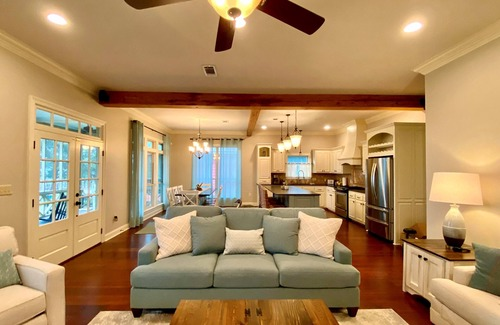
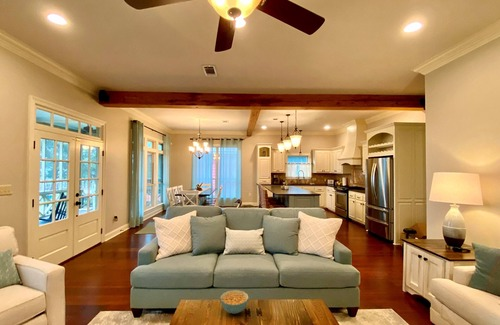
+ cereal bowl [220,289,250,315]
